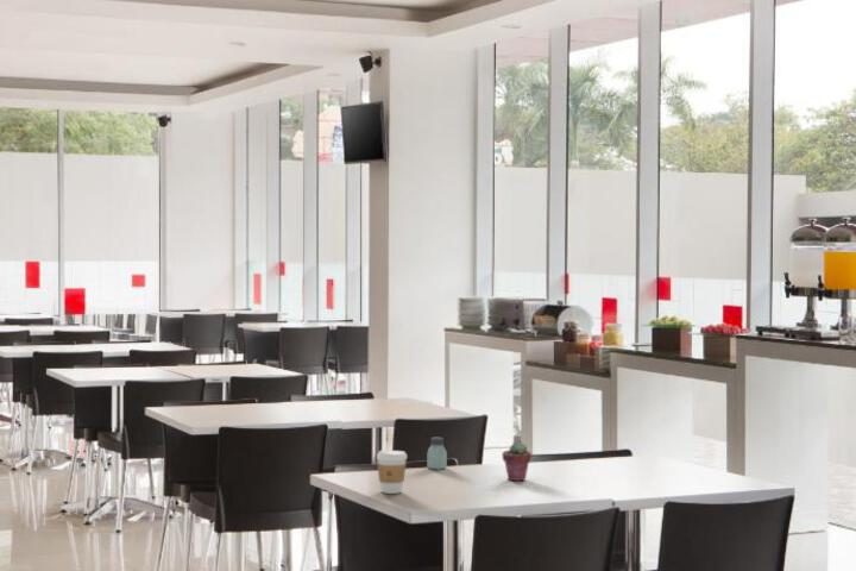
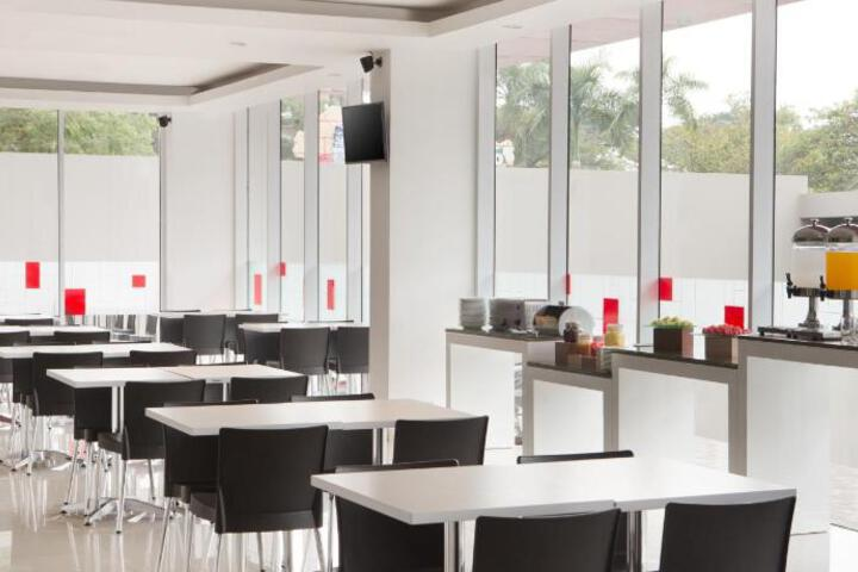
- coffee cup [376,448,408,495]
- potted succulent [501,440,533,482]
- saltshaker [426,437,448,471]
